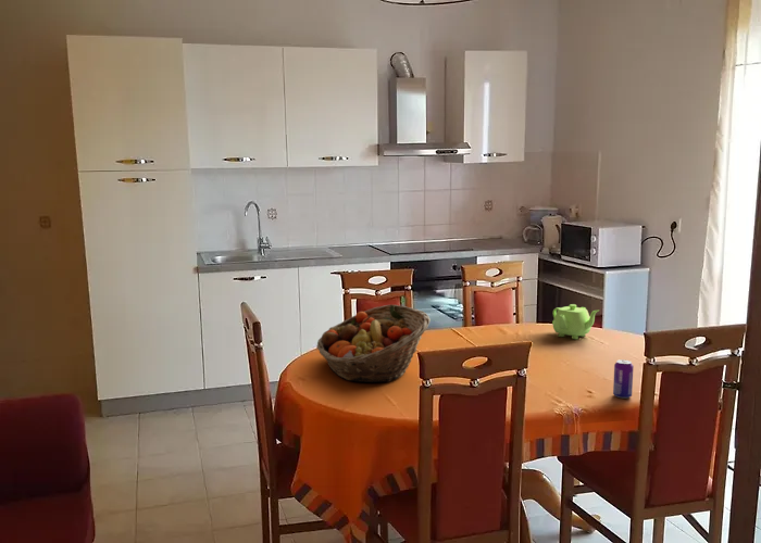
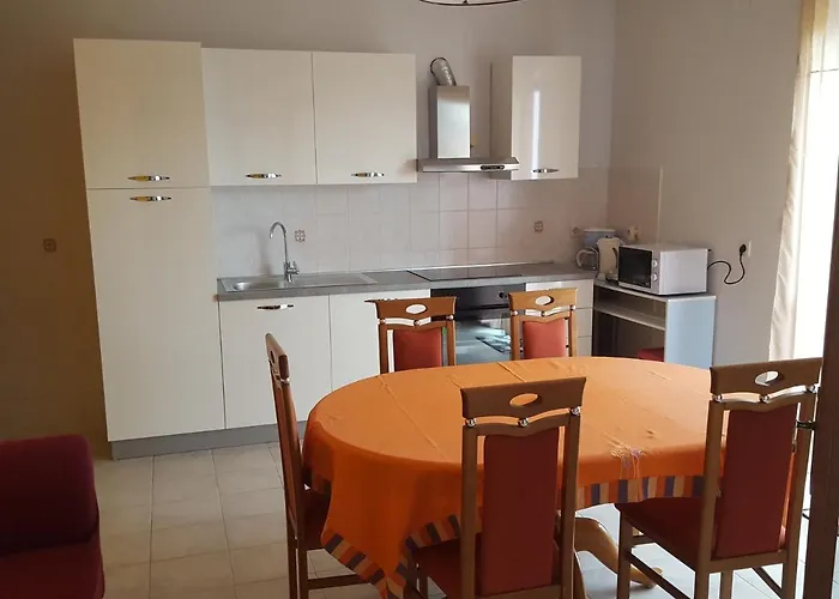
- beverage can [612,358,635,400]
- fruit basket [315,304,432,383]
- teapot [551,303,600,340]
